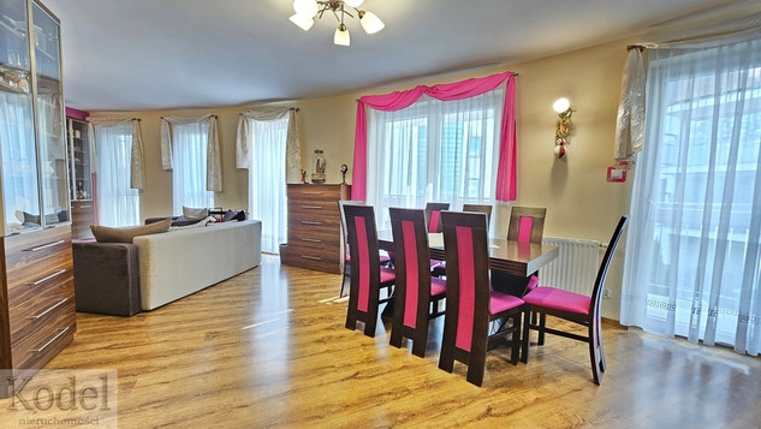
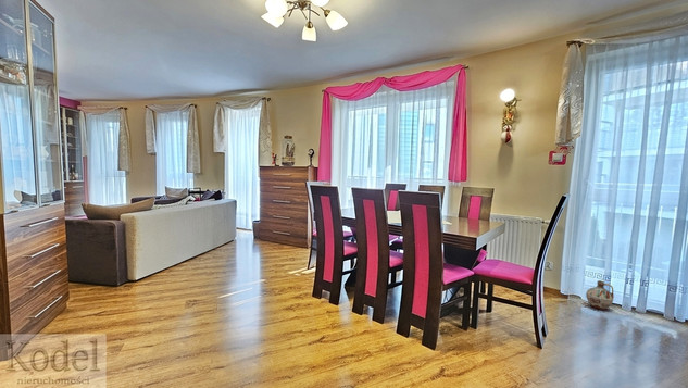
+ ceramic jug [585,279,615,311]
